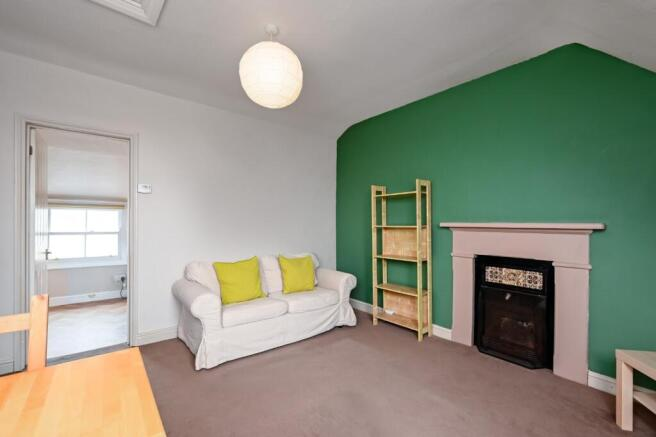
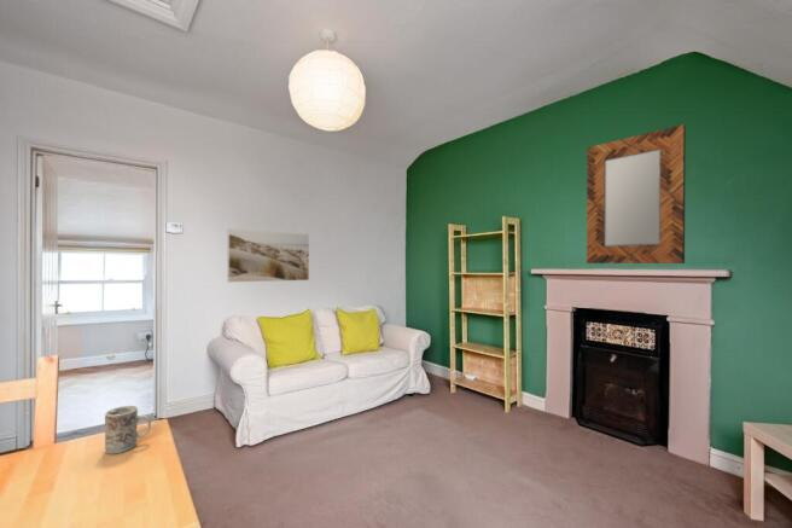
+ mug [104,405,152,456]
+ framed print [226,228,310,284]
+ home mirror [586,123,687,265]
